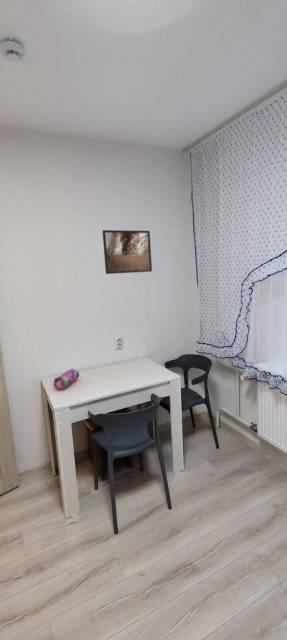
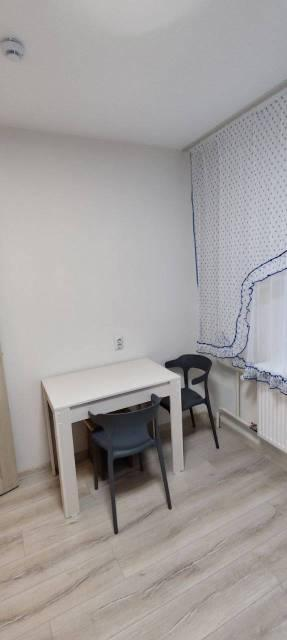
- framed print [102,229,153,275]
- pencil case [53,368,80,391]
